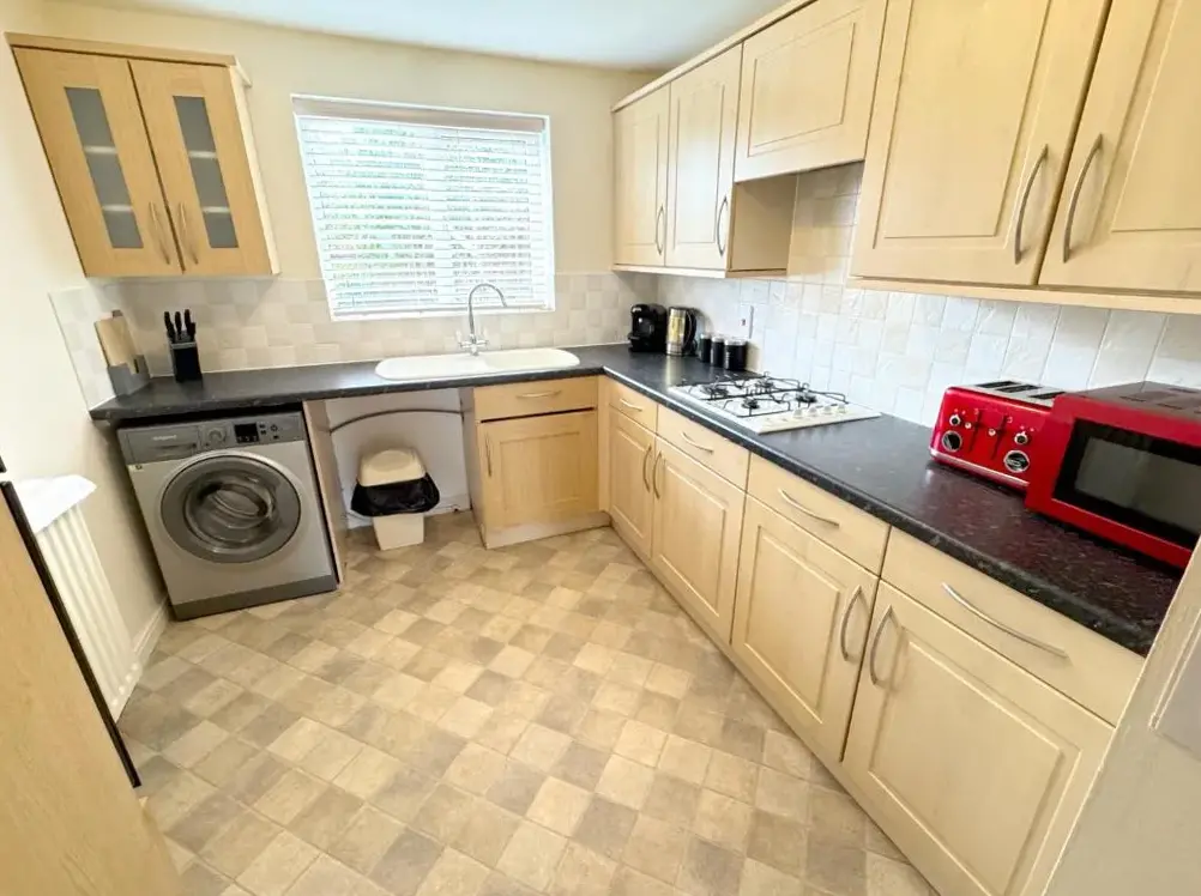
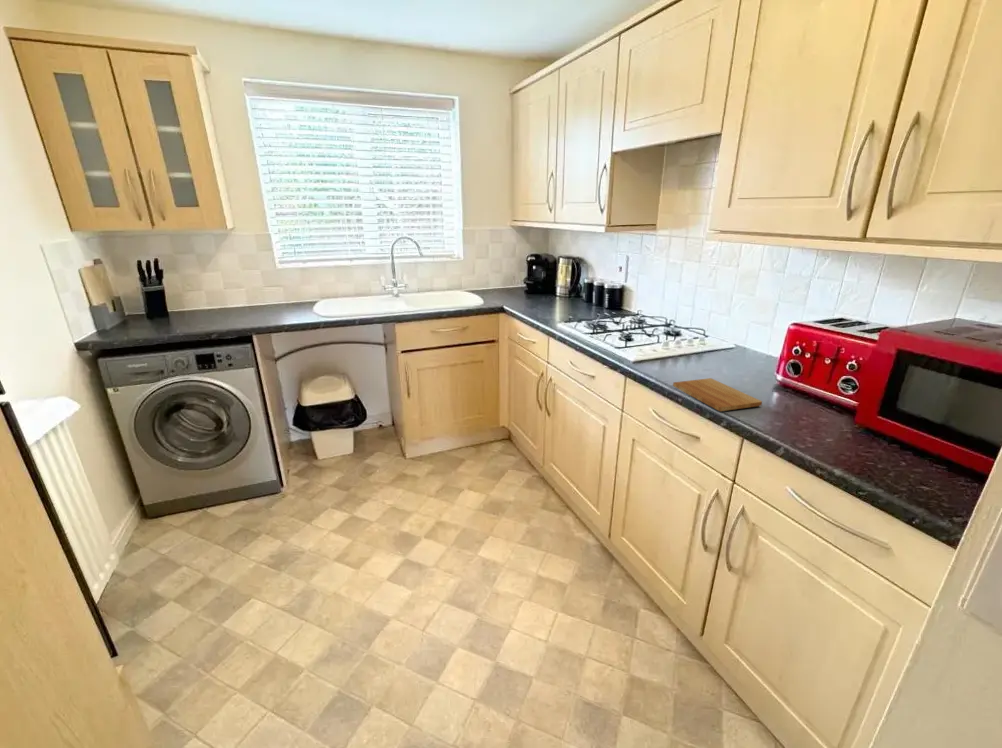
+ cutting board [672,377,763,412]
